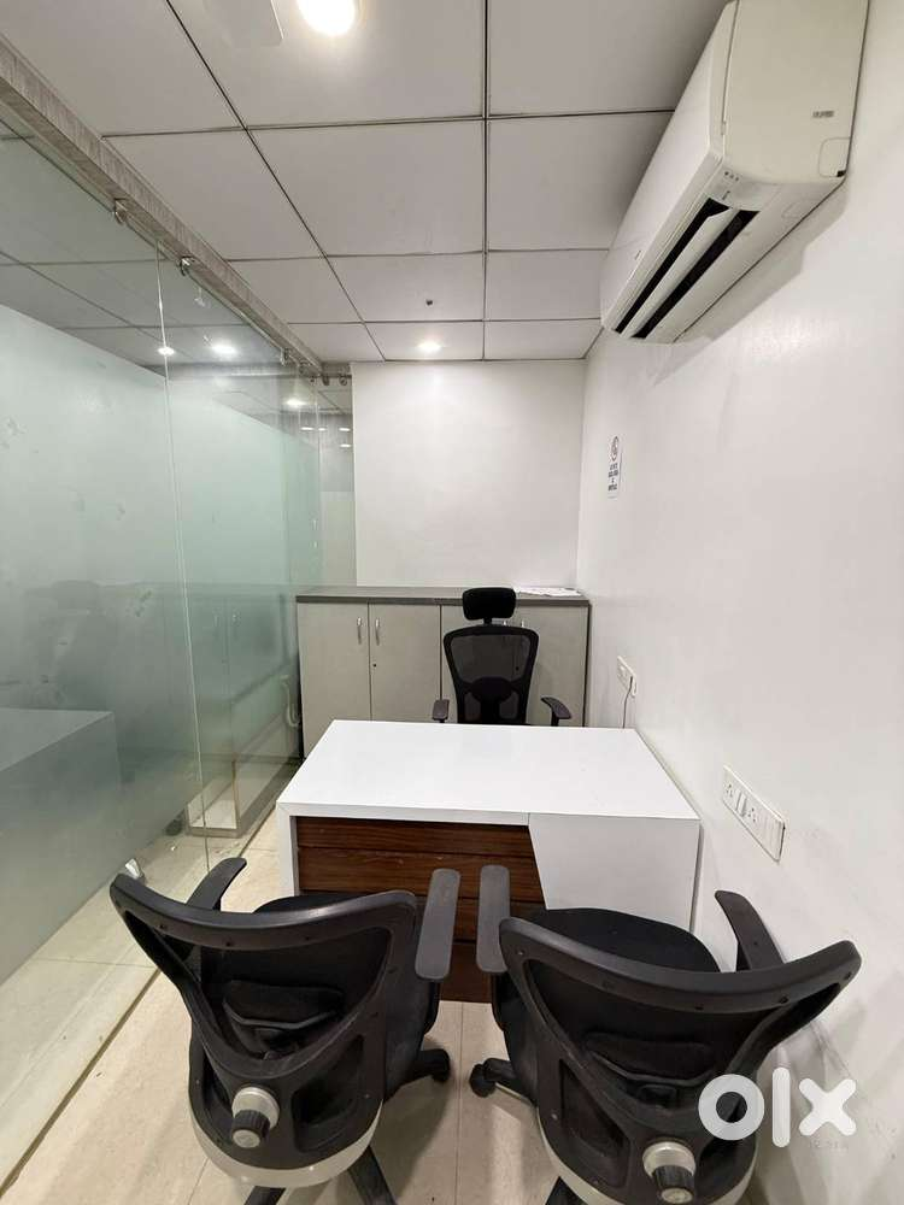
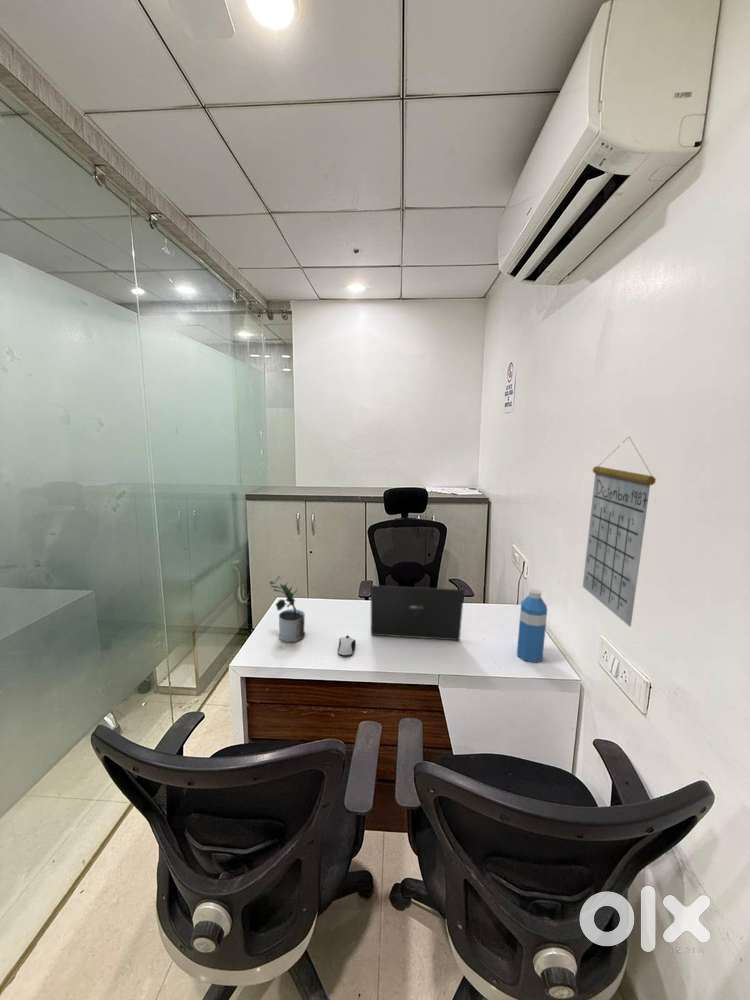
+ calendar [582,436,657,628]
+ water bottle [516,588,548,664]
+ potted plant [268,576,306,643]
+ laptop [370,584,465,641]
+ computer mouse [337,635,356,657]
